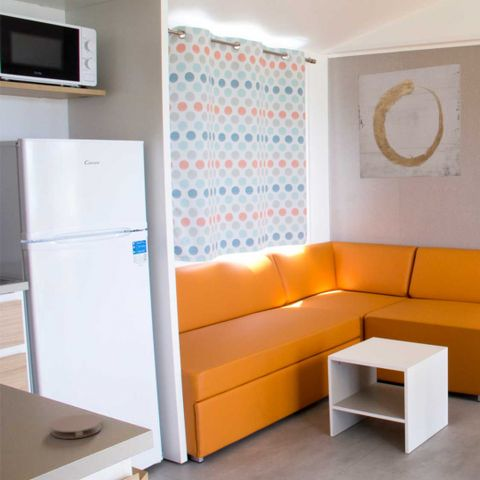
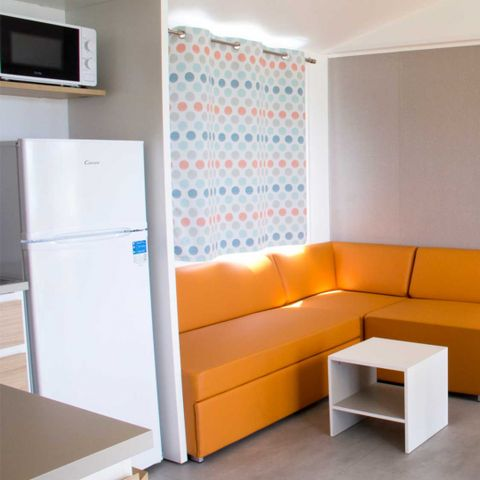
- coaster [49,414,103,440]
- wall art [357,63,462,179]
